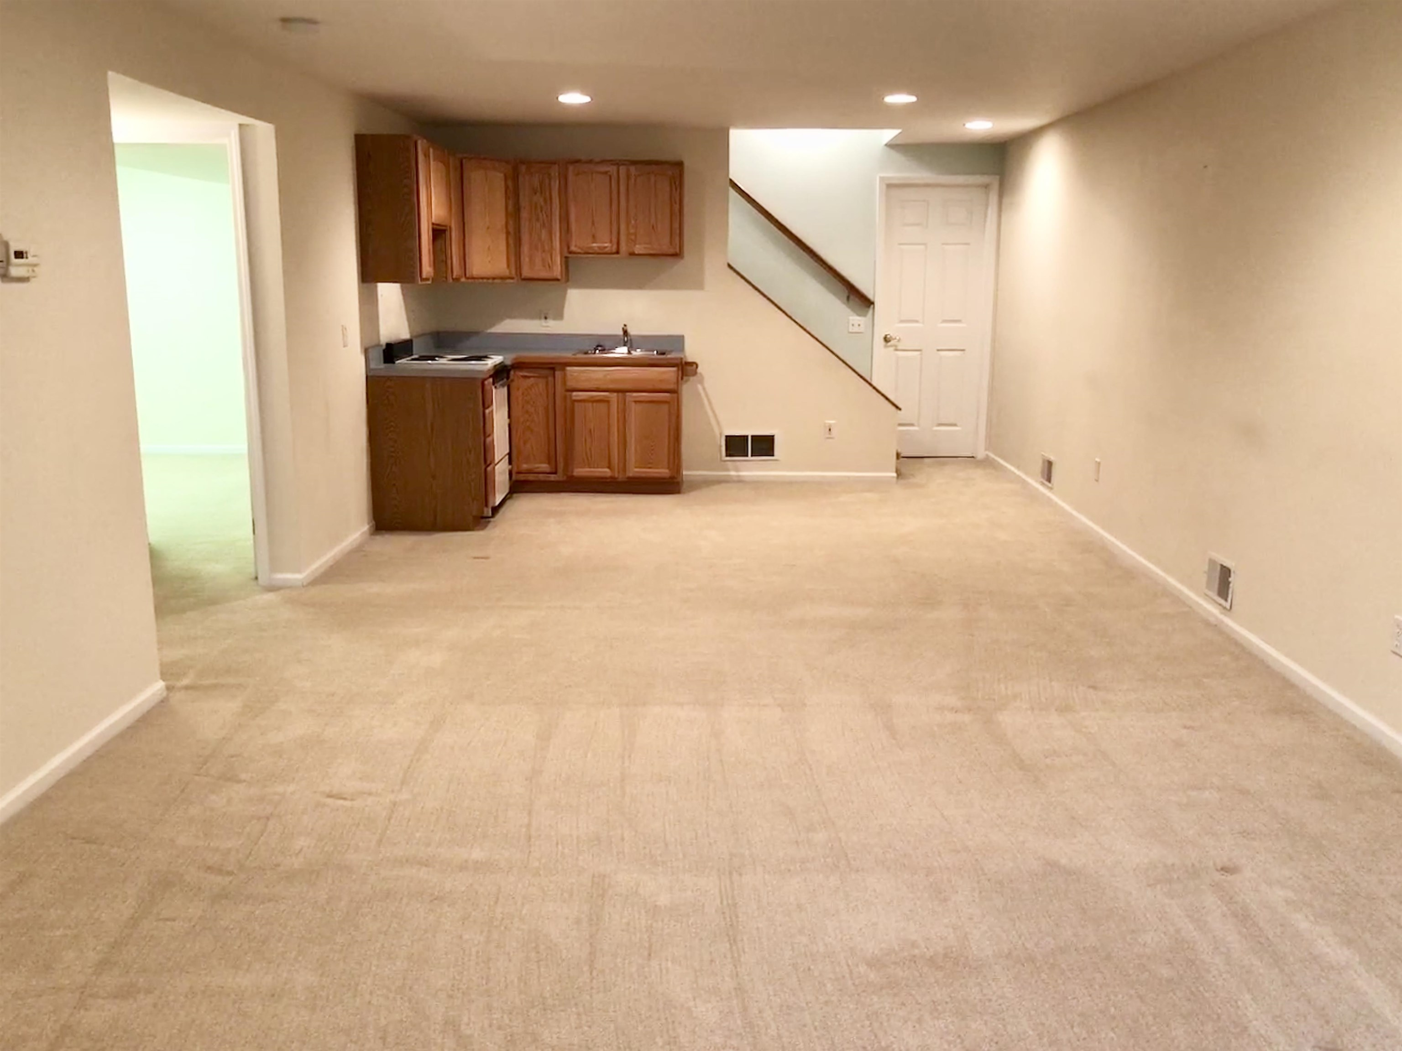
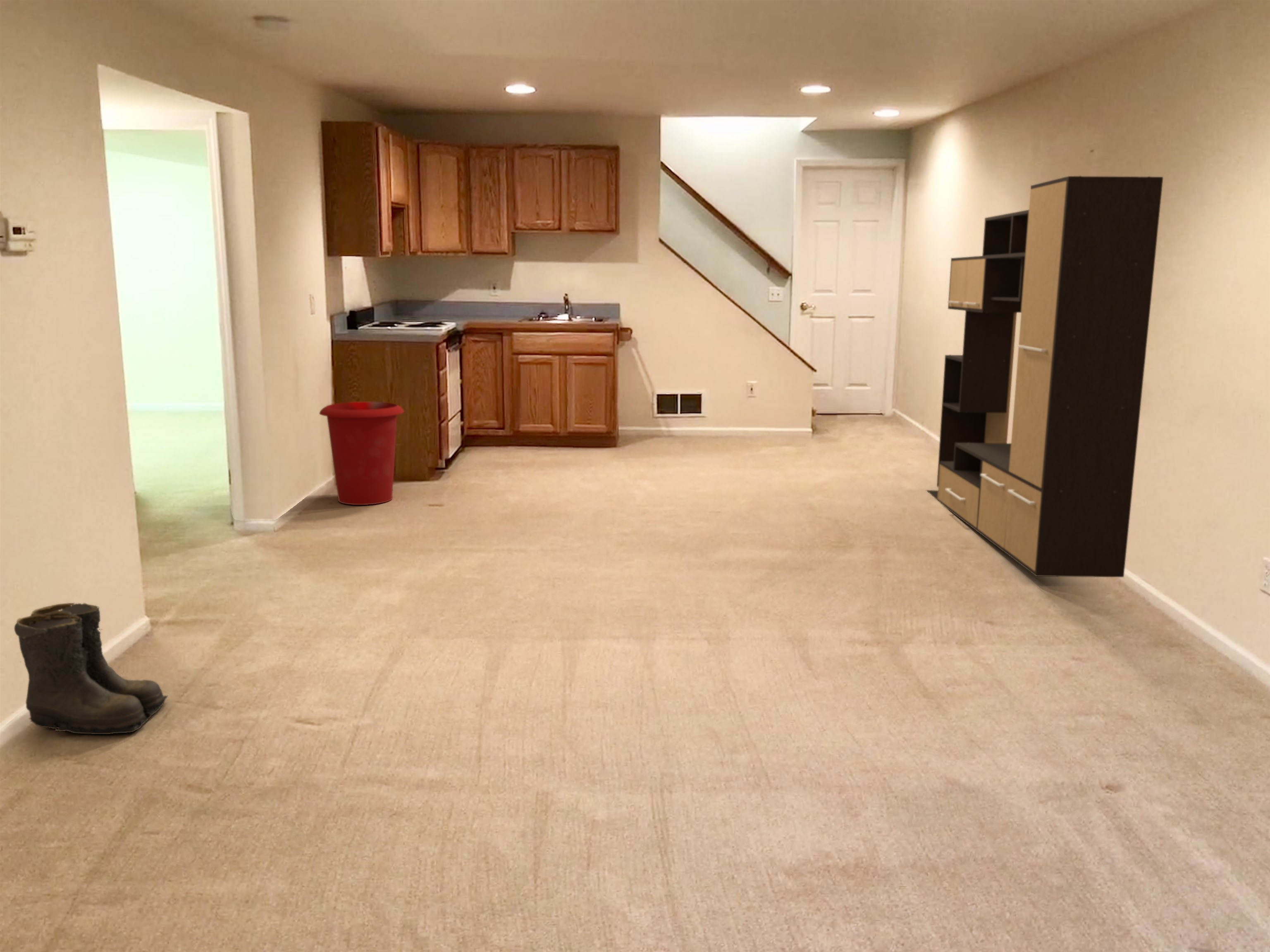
+ boots [14,602,168,735]
+ waste bin [319,402,405,505]
+ media console [926,176,1164,578]
